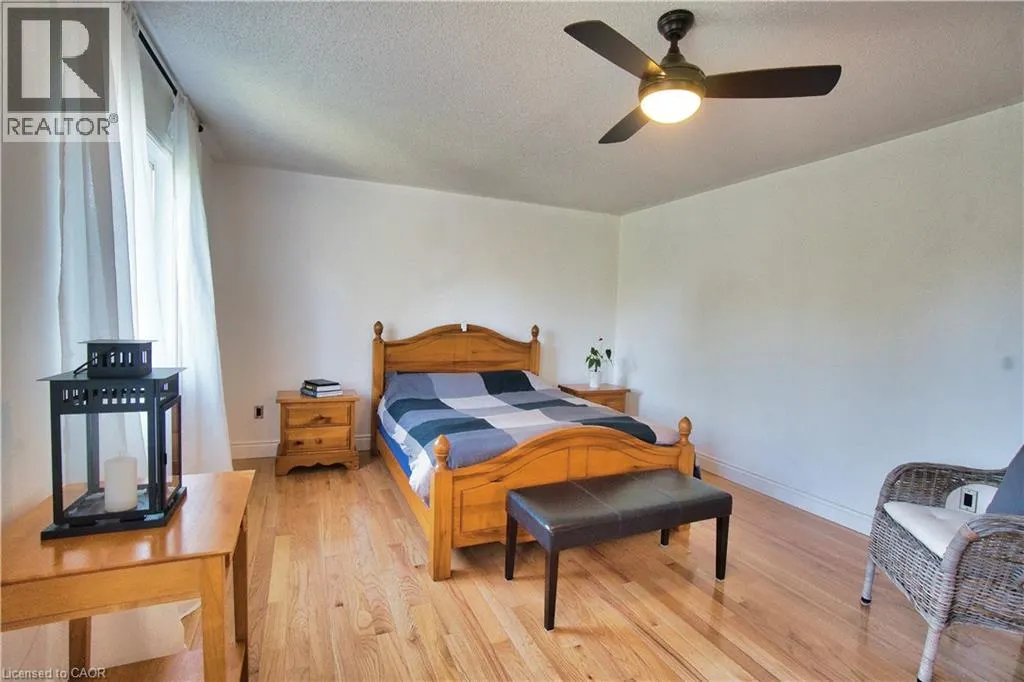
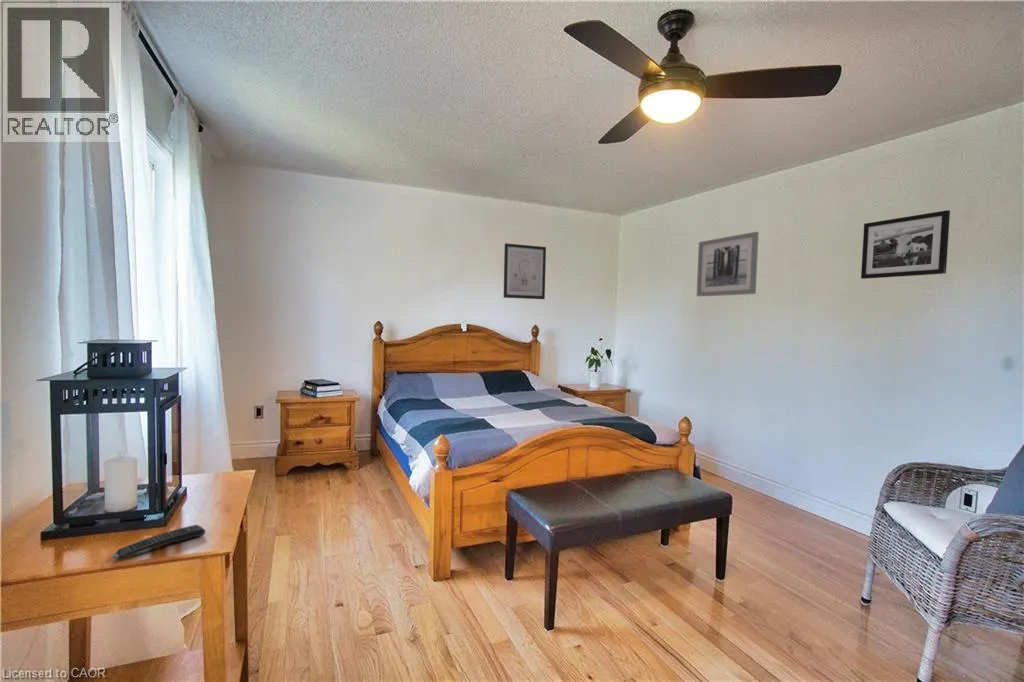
+ picture frame [860,209,951,280]
+ remote control [111,524,206,560]
+ wall art [696,231,760,297]
+ wall art [503,242,547,300]
